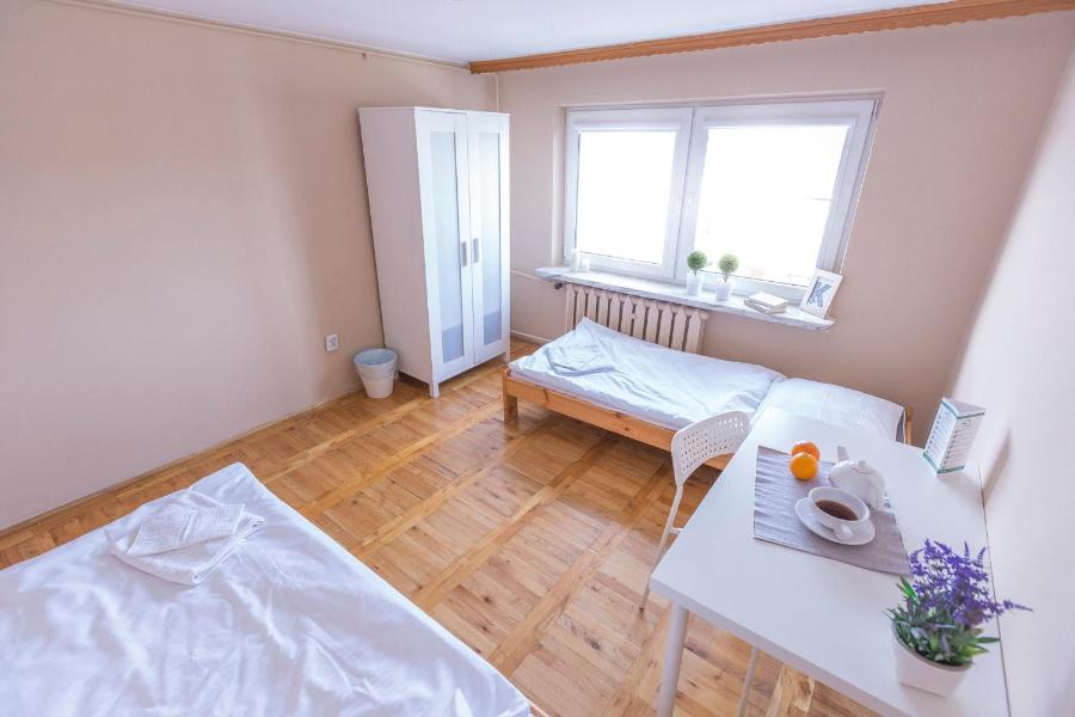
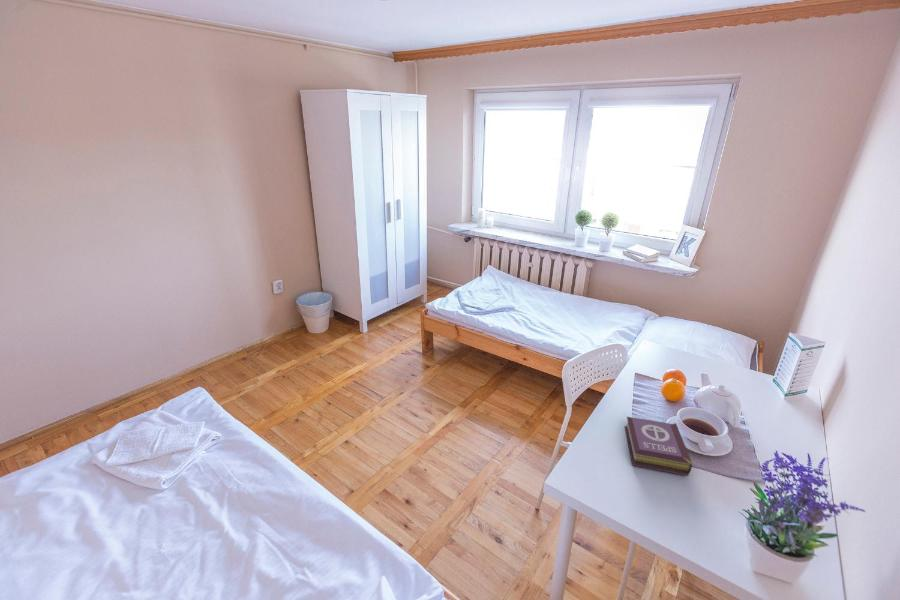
+ book [624,416,693,477]
